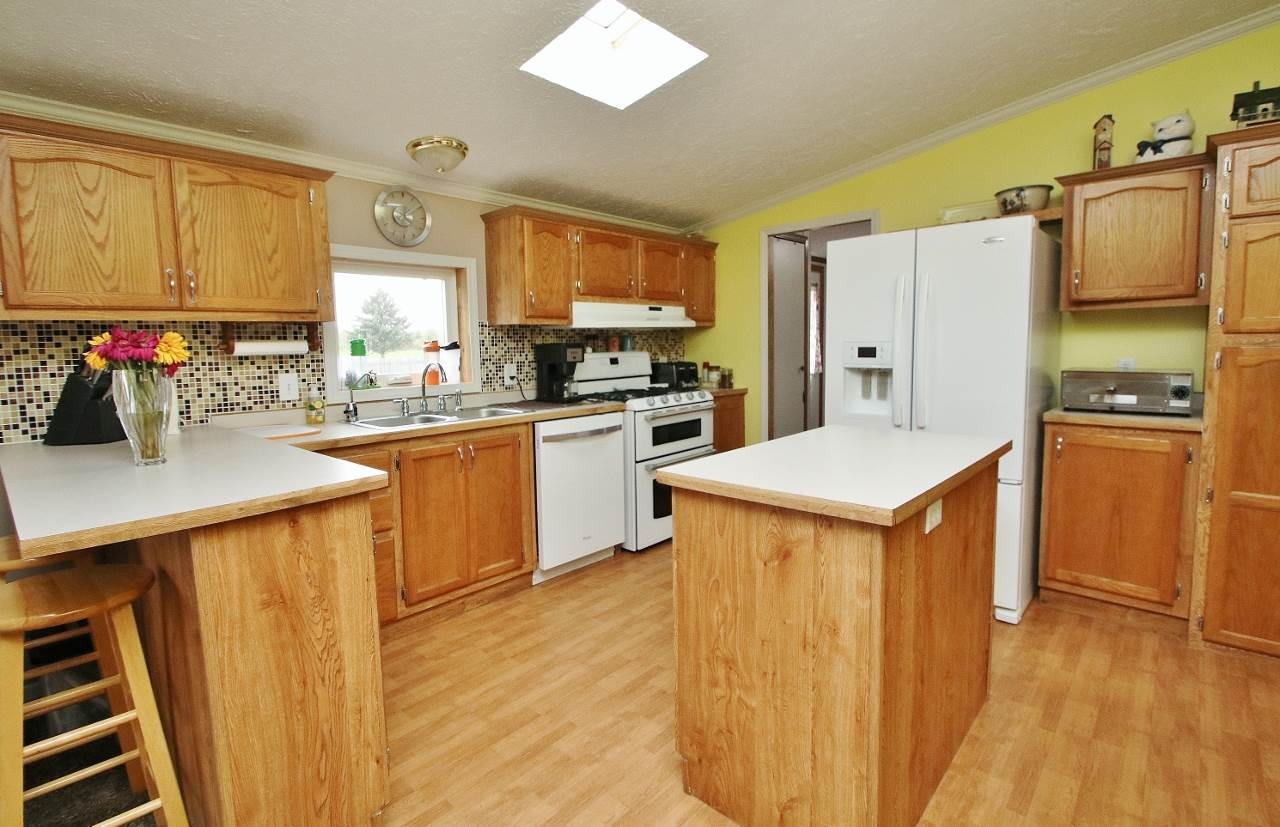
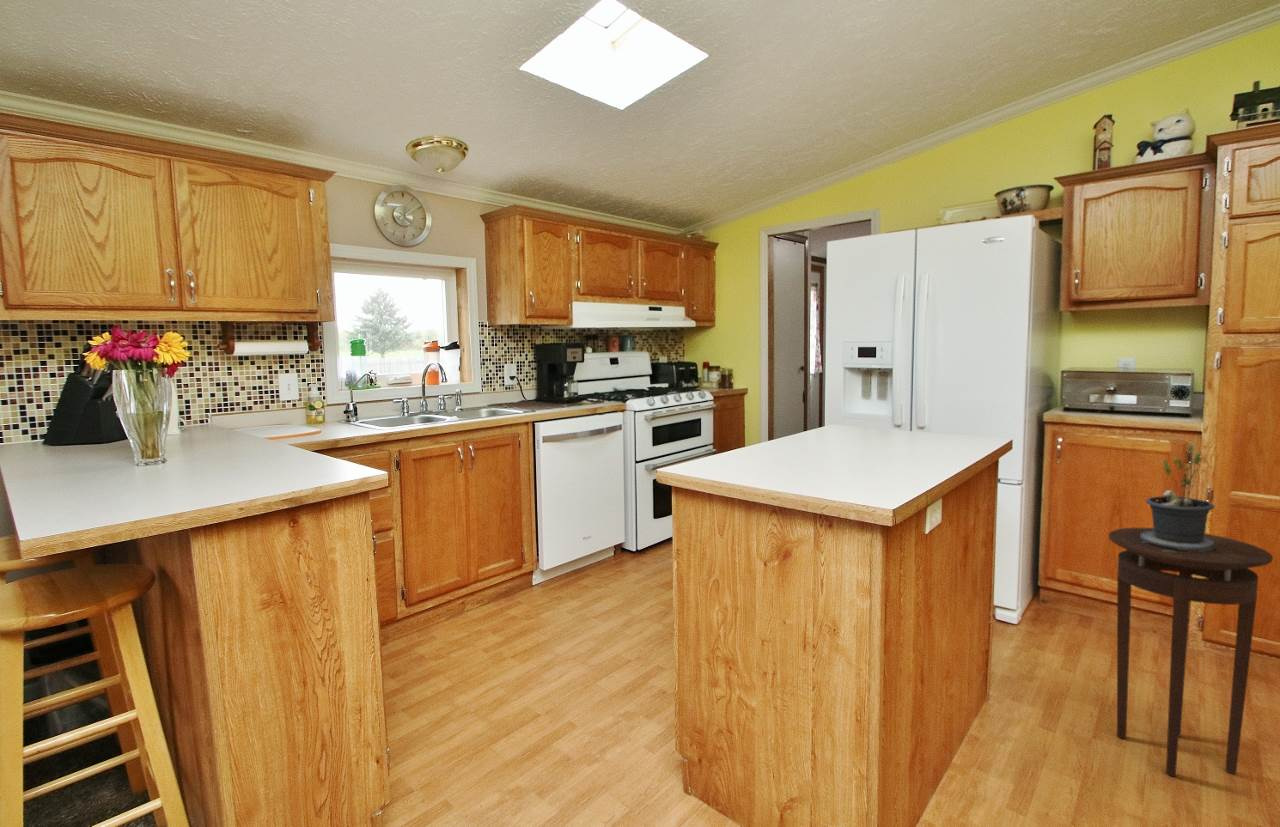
+ stool [1108,527,1274,778]
+ potted plant [1140,443,1218,553]
